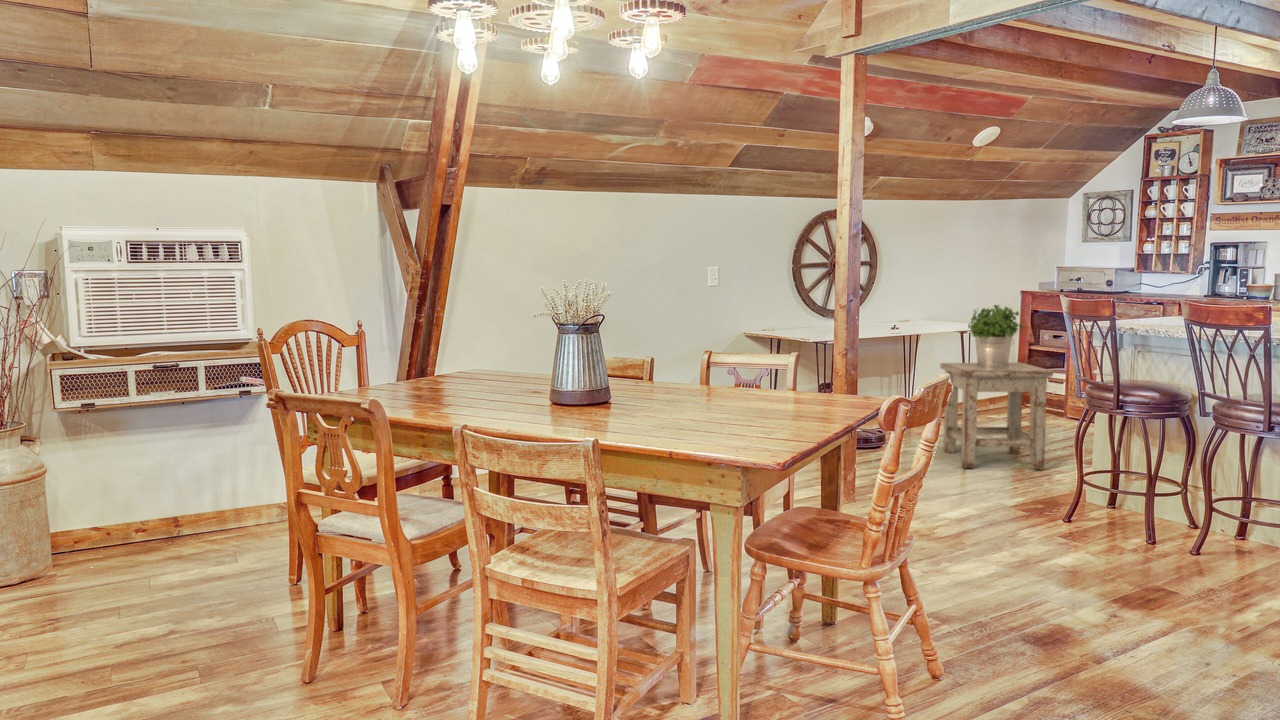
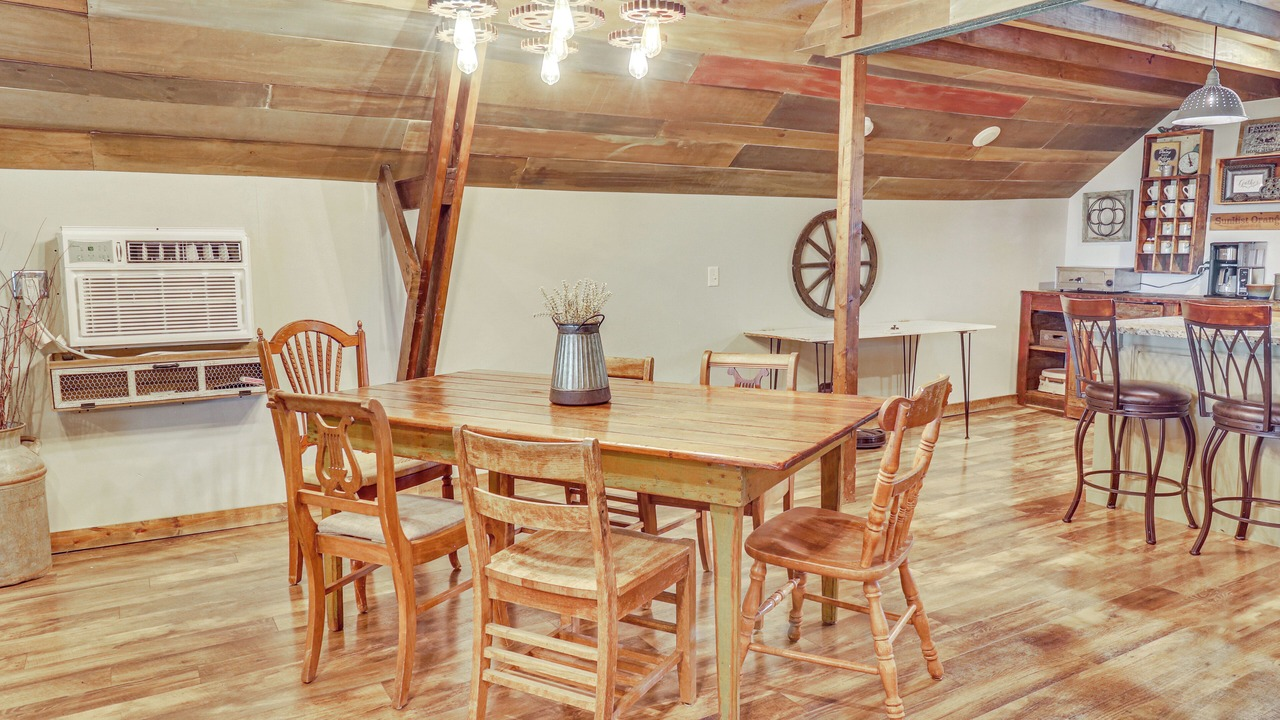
- stool [939,361,1054,469]
- potted plant [967,304,1024,366]
